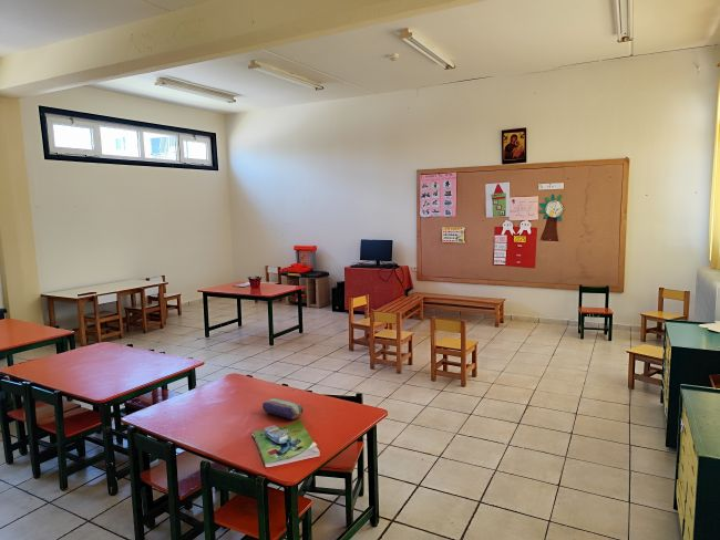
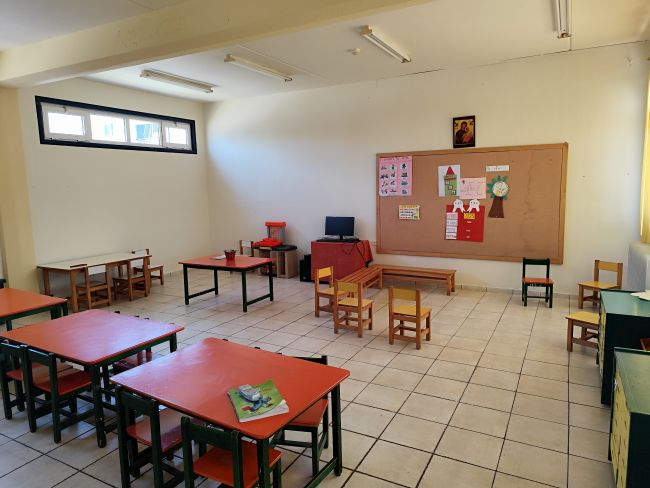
- pencil case [261,397,304,420]
